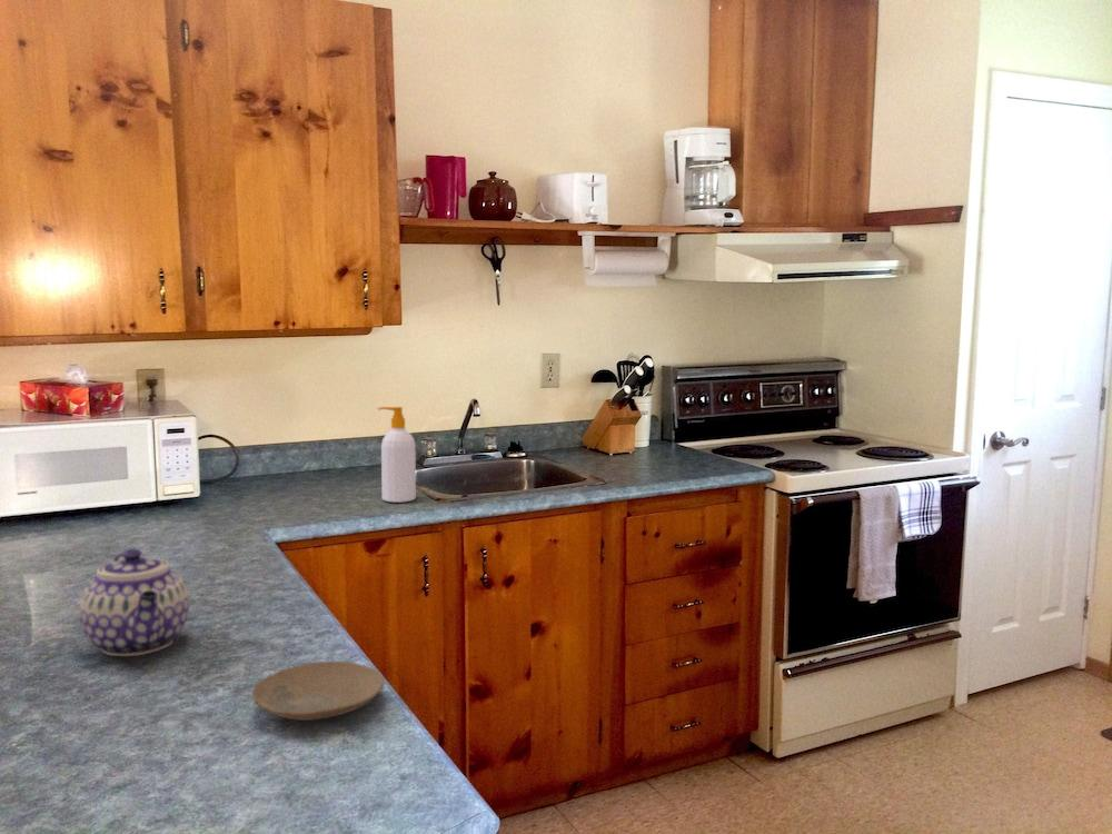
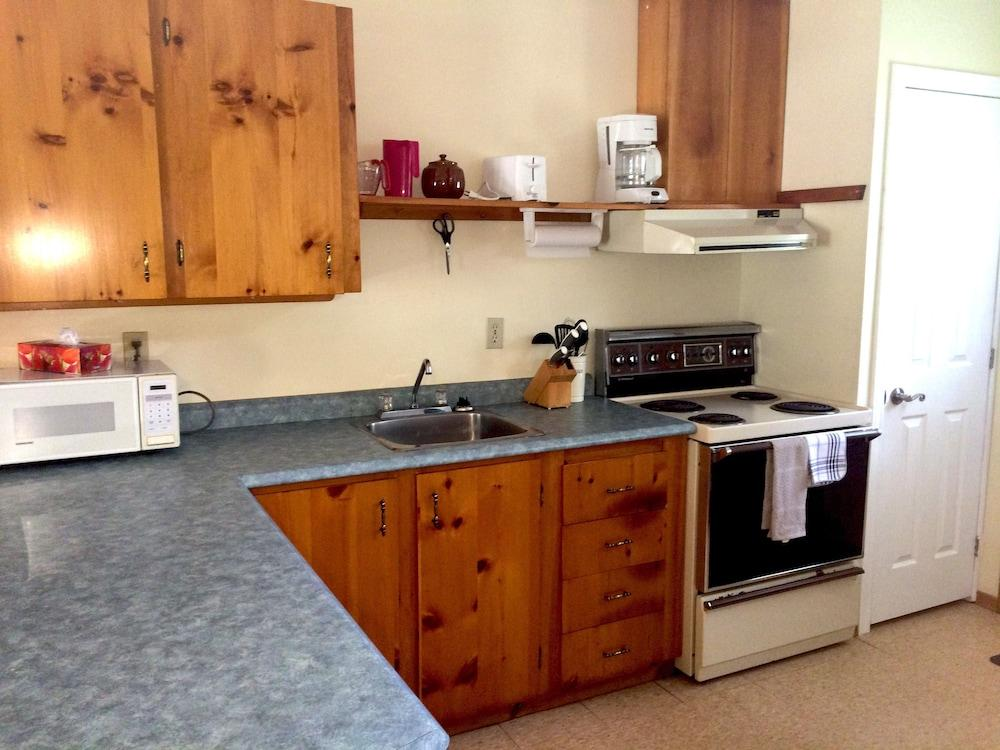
- teapot [78,548,190,657]
- soap bottle [377,406,417,504]
- plate [250,661,386,722]
